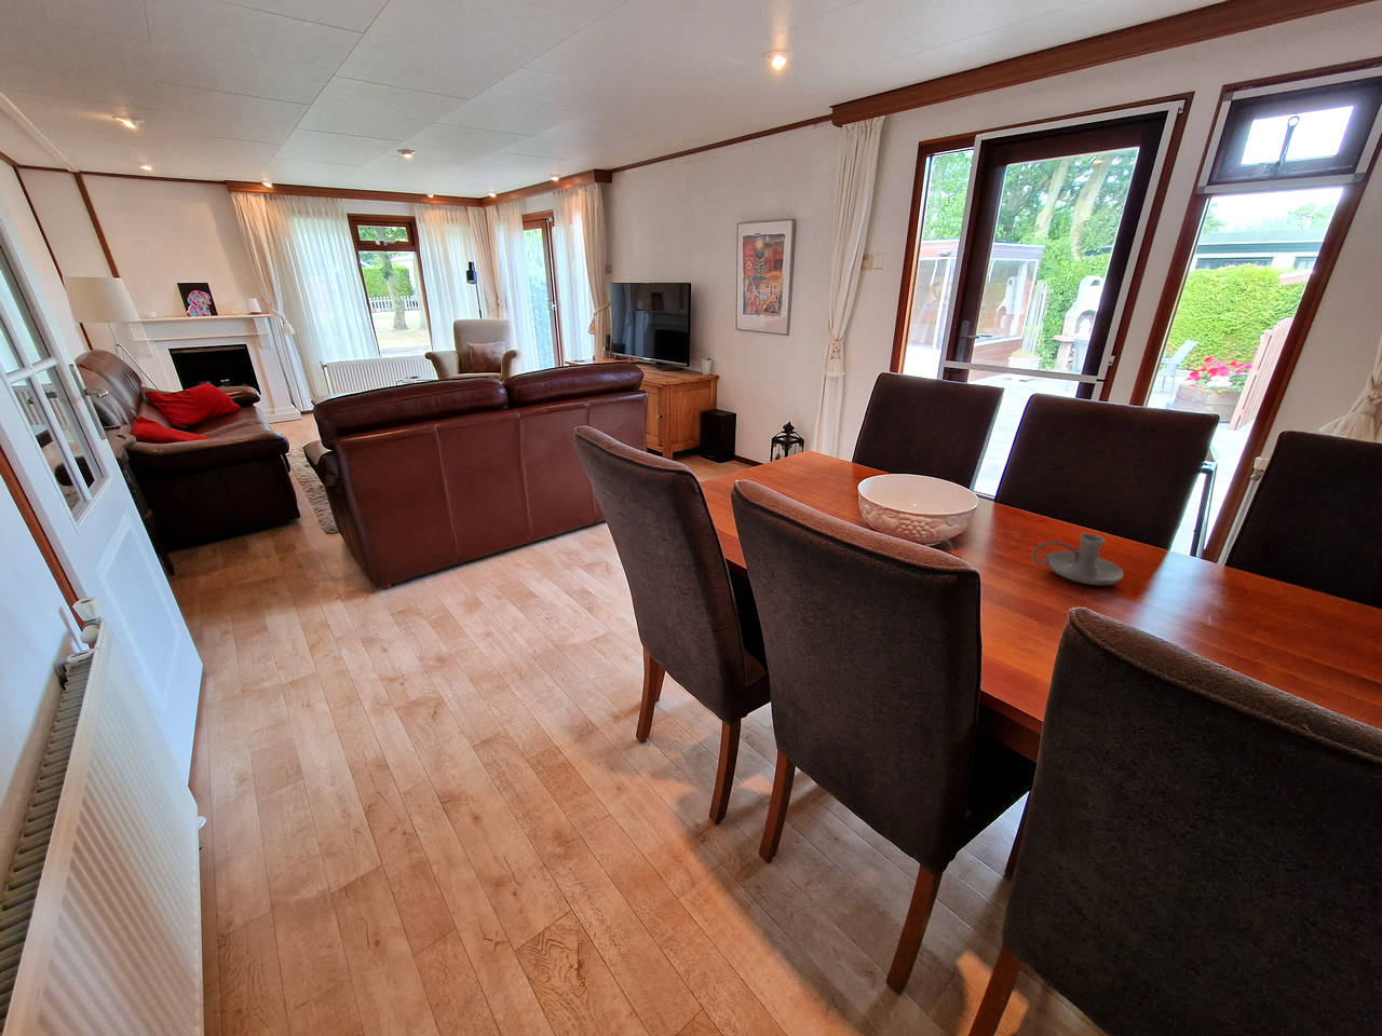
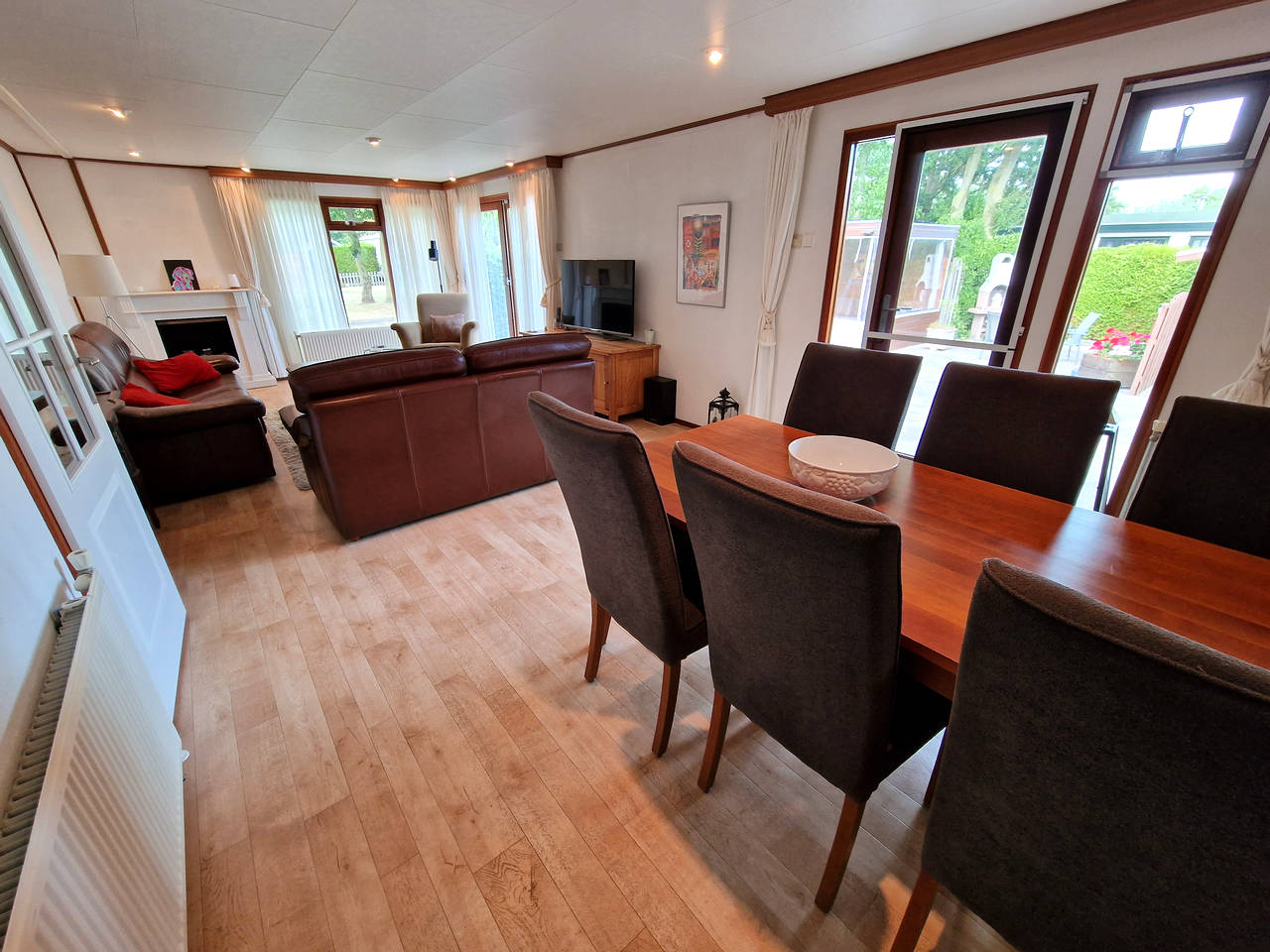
- candle holder [1032,532,1125,585]
